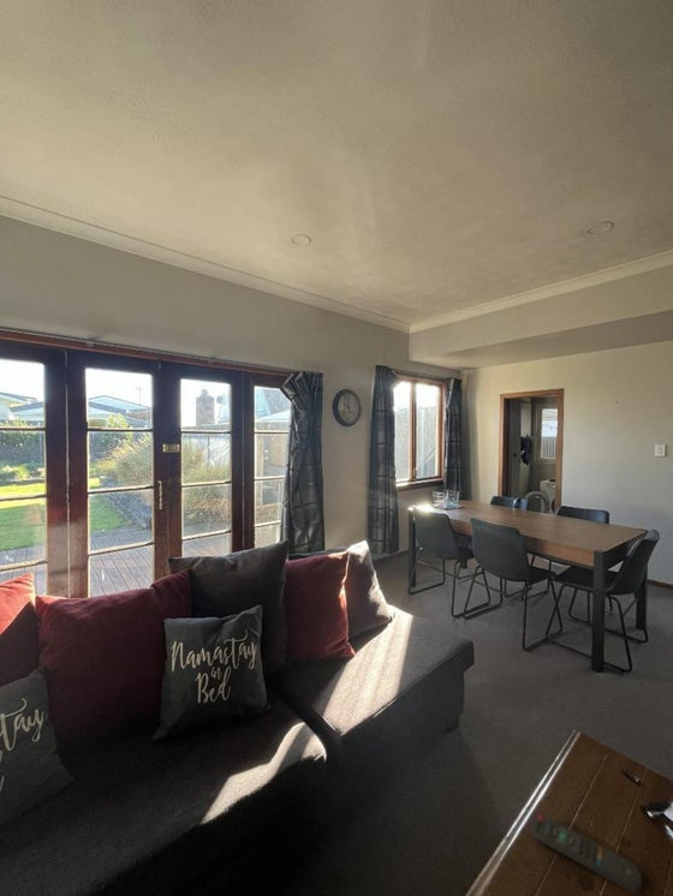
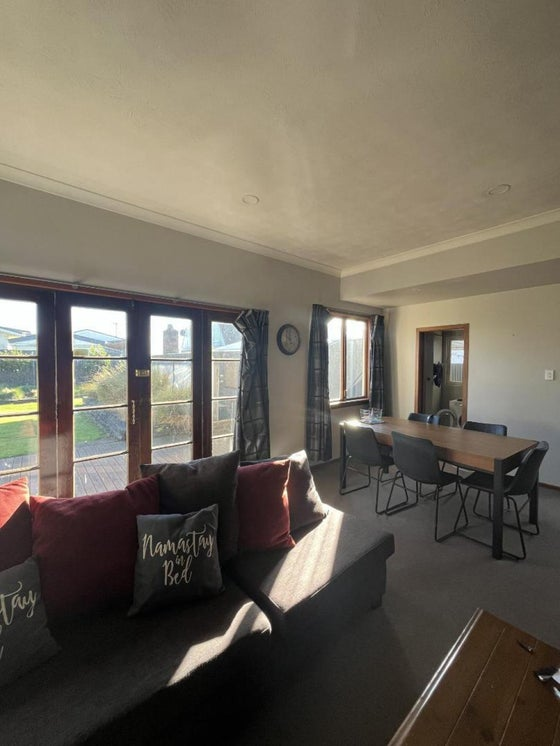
- remote control [529,812,643,896]
